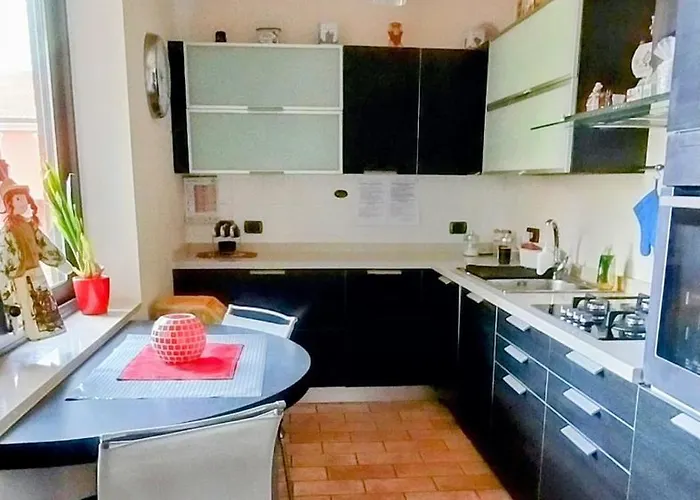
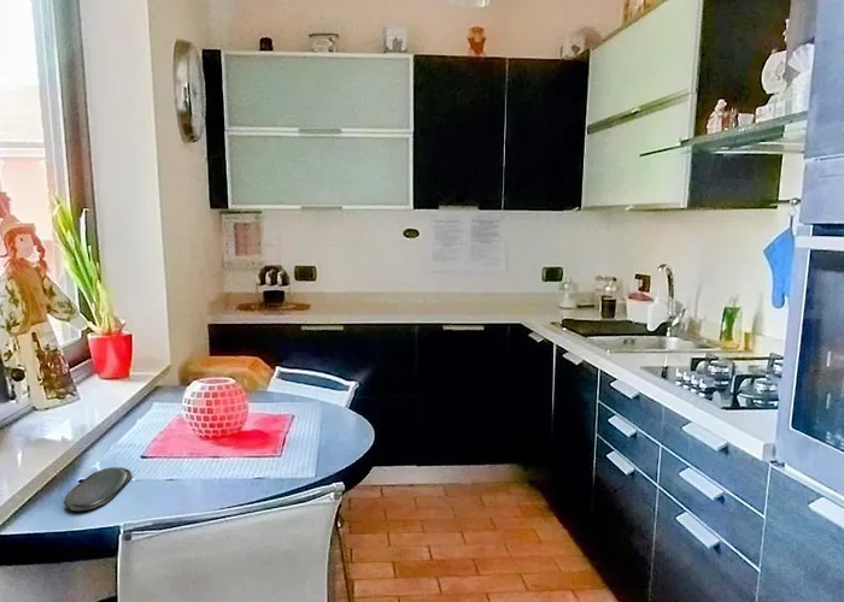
+ oval tray [63,466,133,512]
